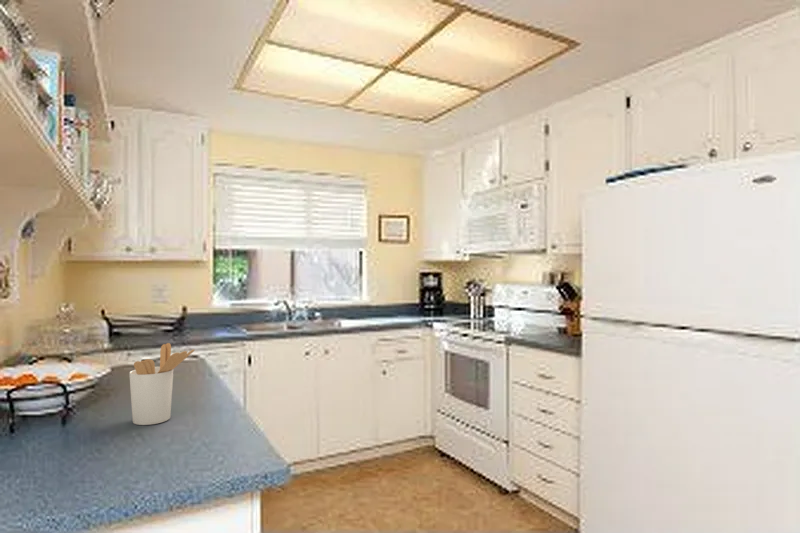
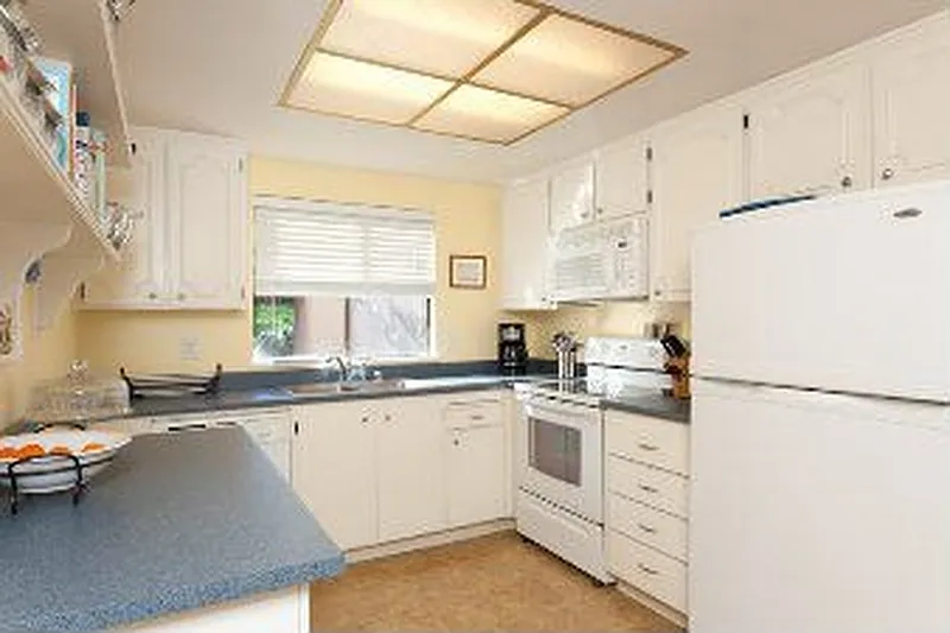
- utensil holder [128,342,195,426]
